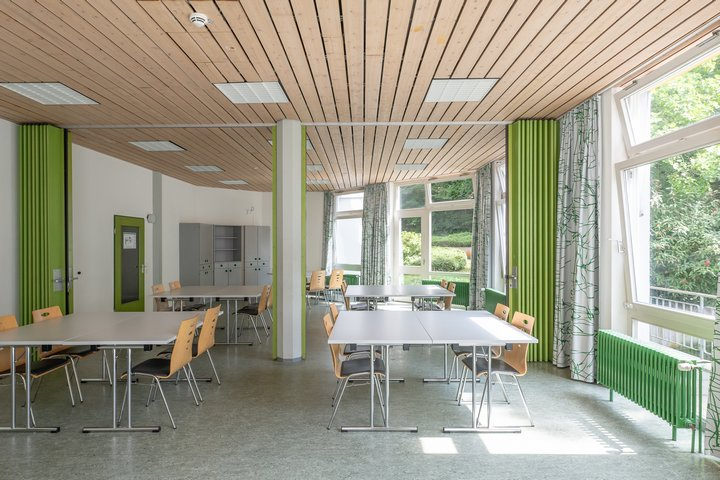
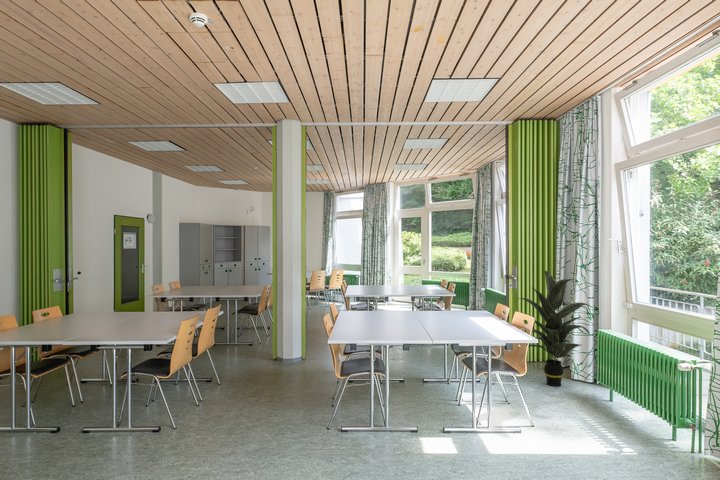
+ indoor plant [518,270,596,387]
